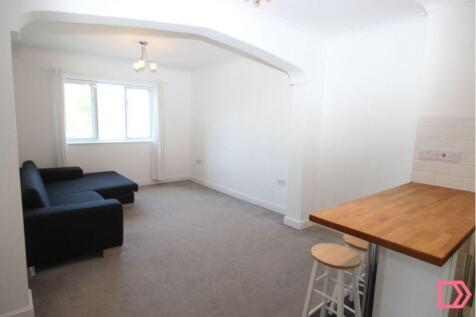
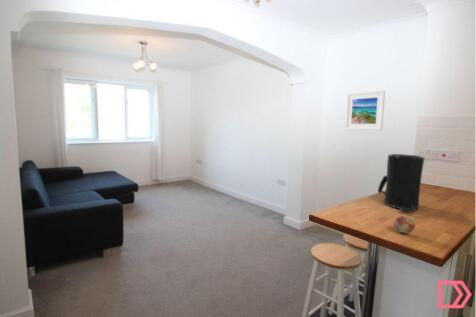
+ fruit [393,215,416,235]
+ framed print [344,90,386,131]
+ coffee maker [377,153,425,214]
